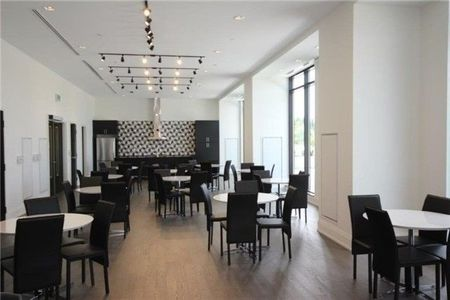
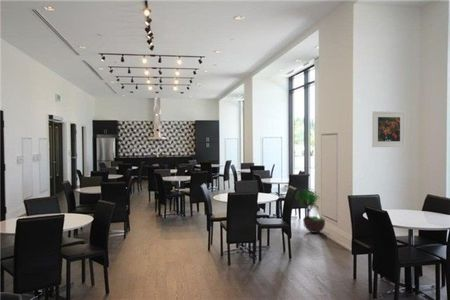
+ potted tree [294,187,326,234]
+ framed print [371,110,406,148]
